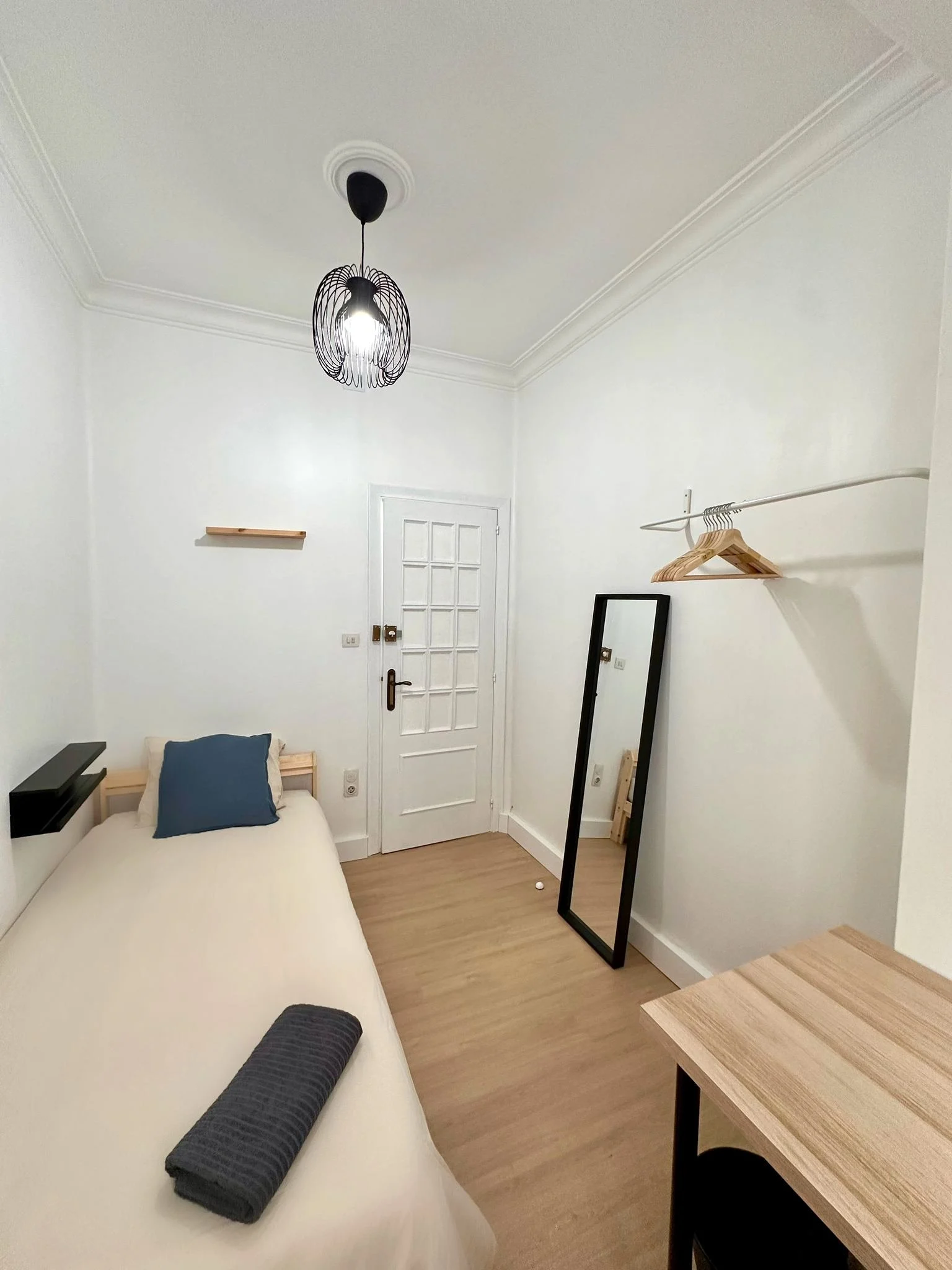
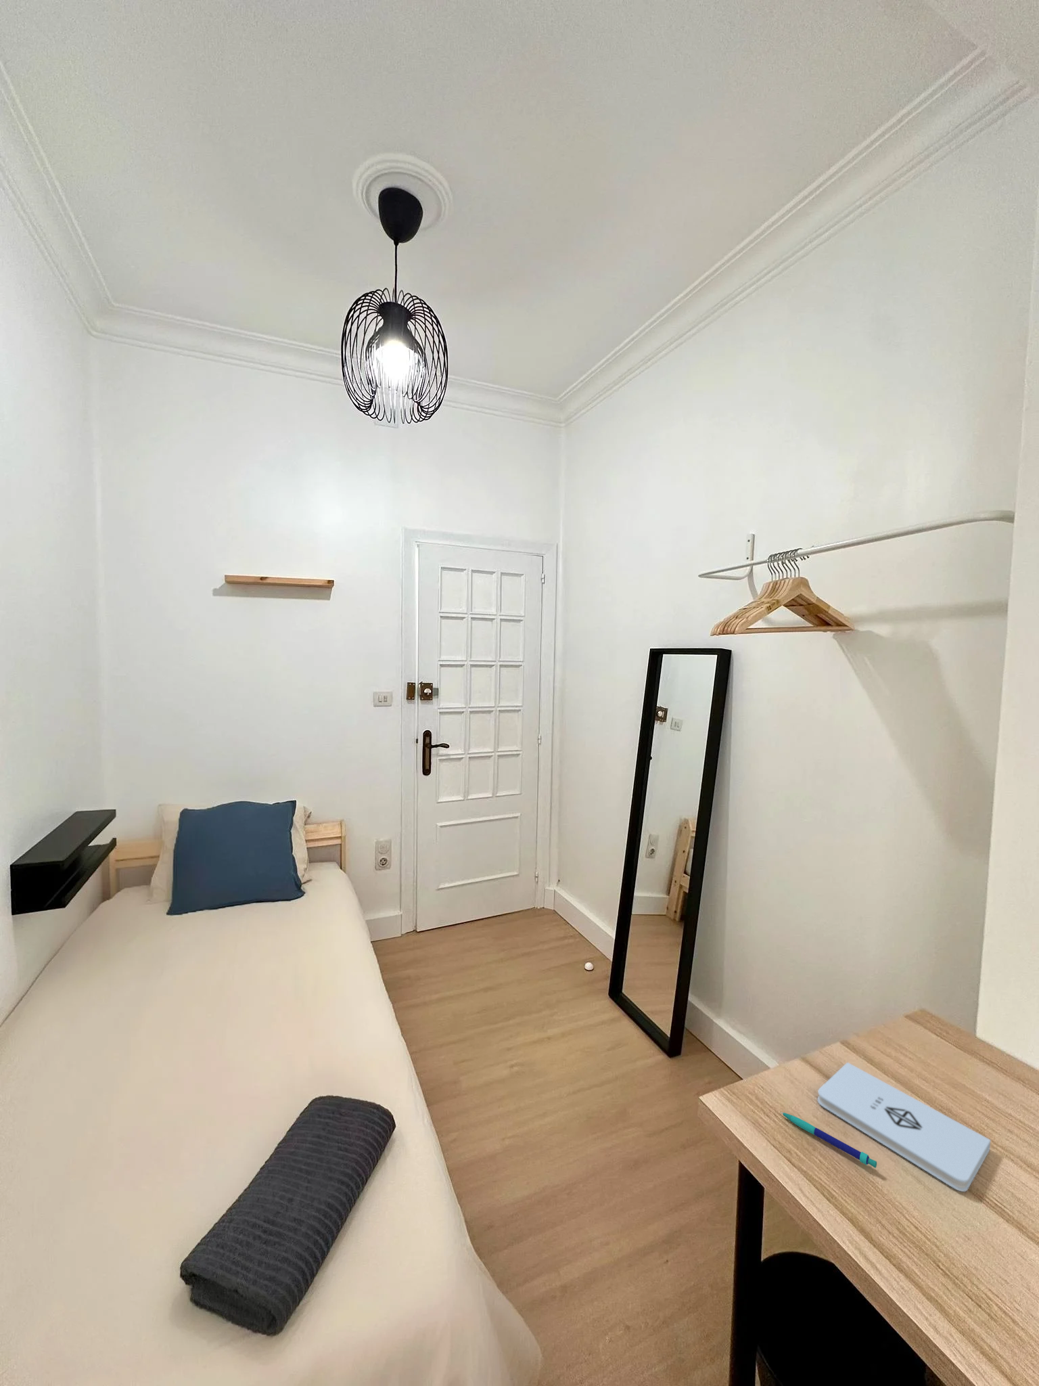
+ pen [780,1112,877,1169]
+ notepad [817,1062,992,1193]
